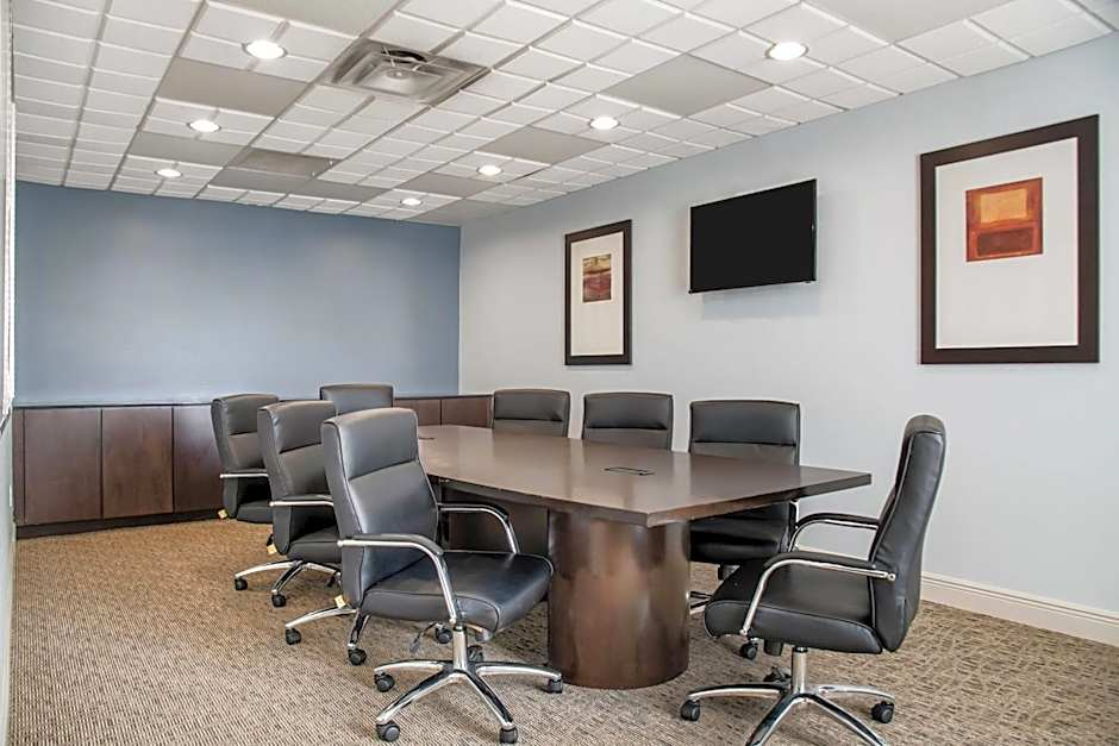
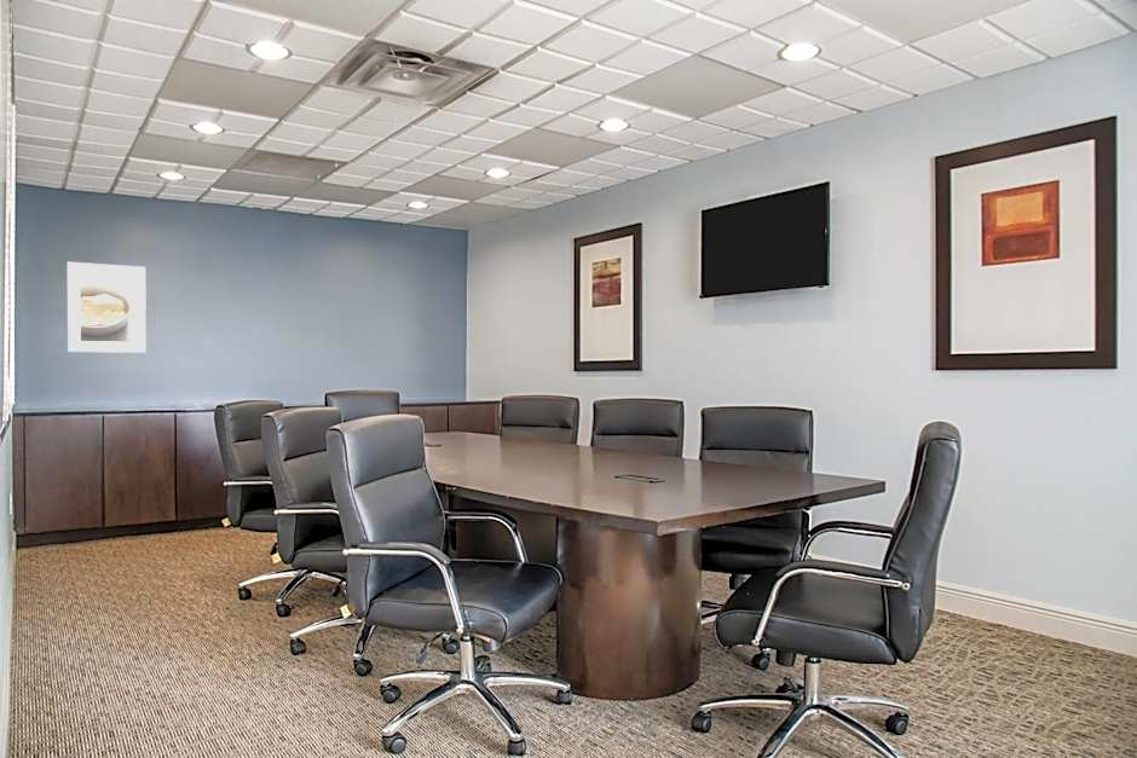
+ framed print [67,261,148,354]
